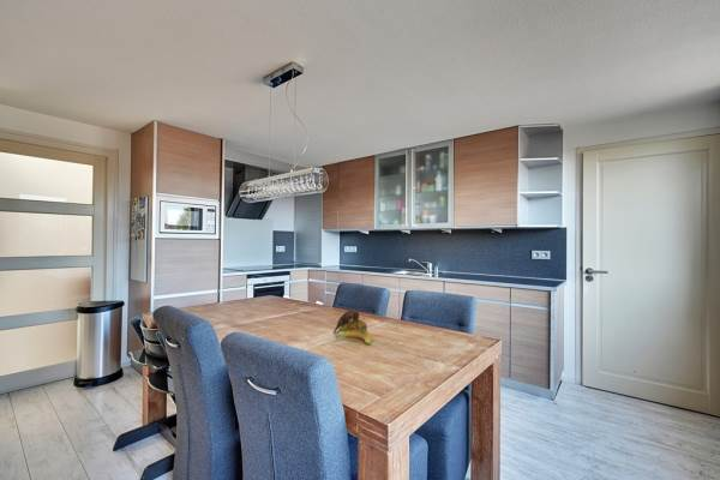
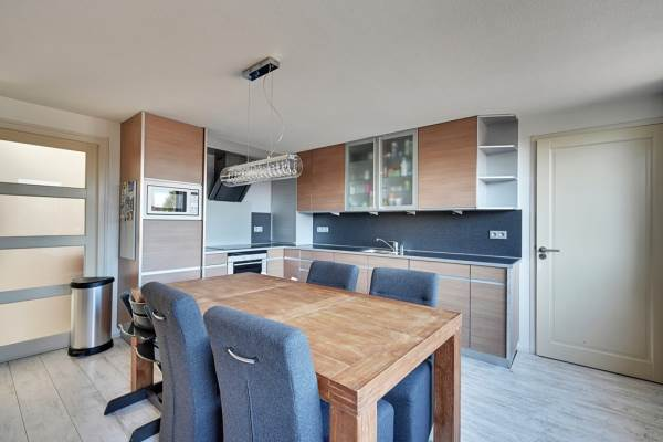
- banana [332,308,373,346]
